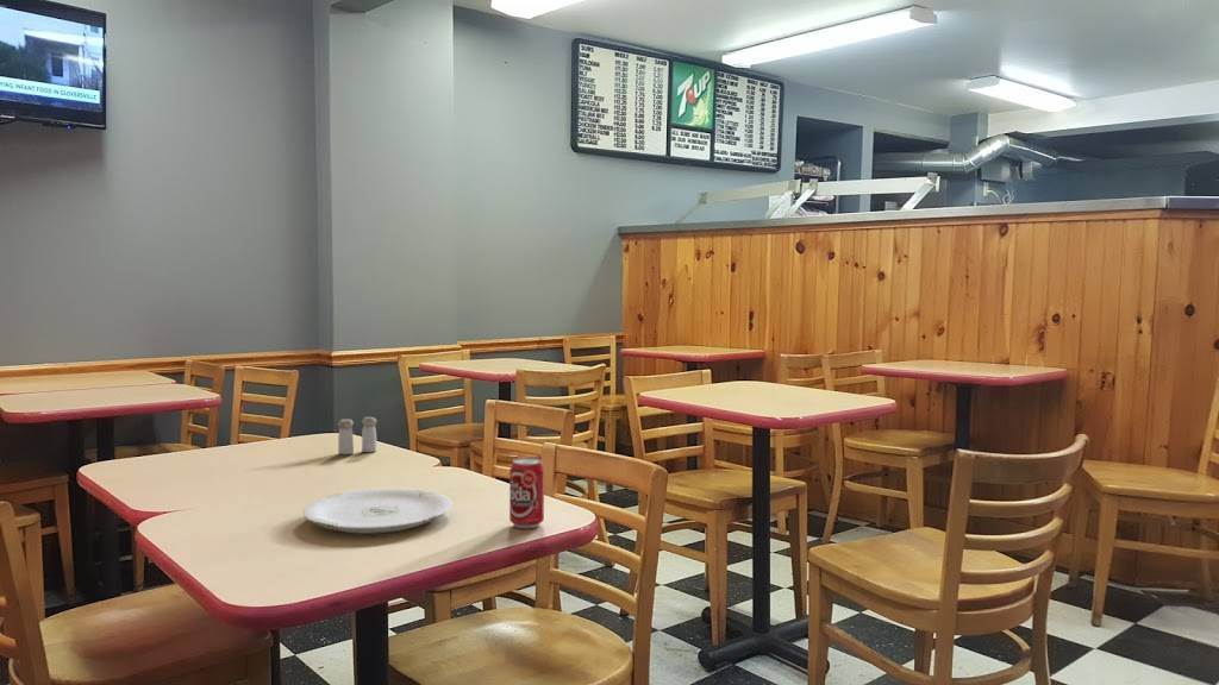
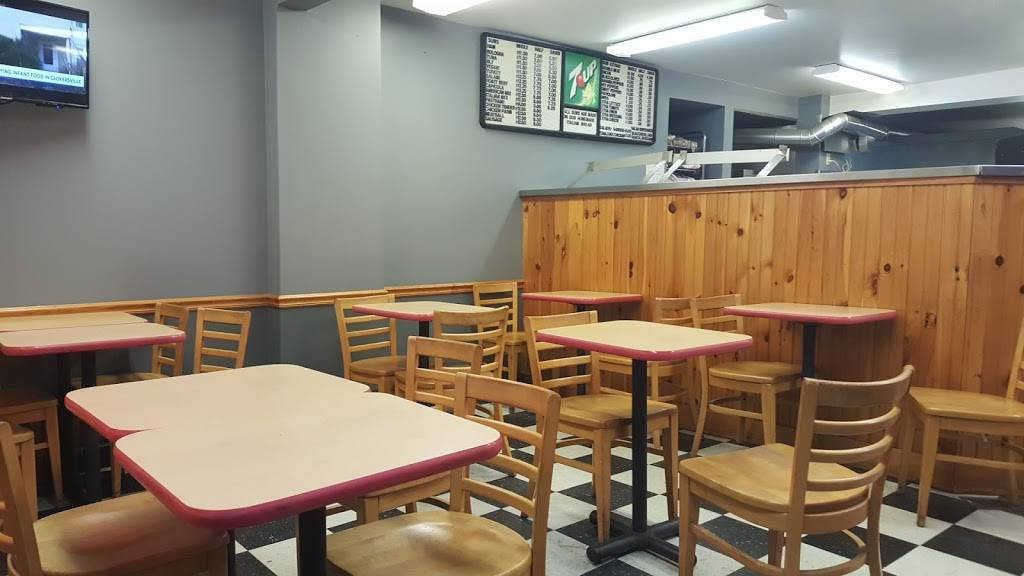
- salt and pepper shaker [337,416,377,455]
- plate [302,486,452,535]
- beverage can [508,457,545,529]
